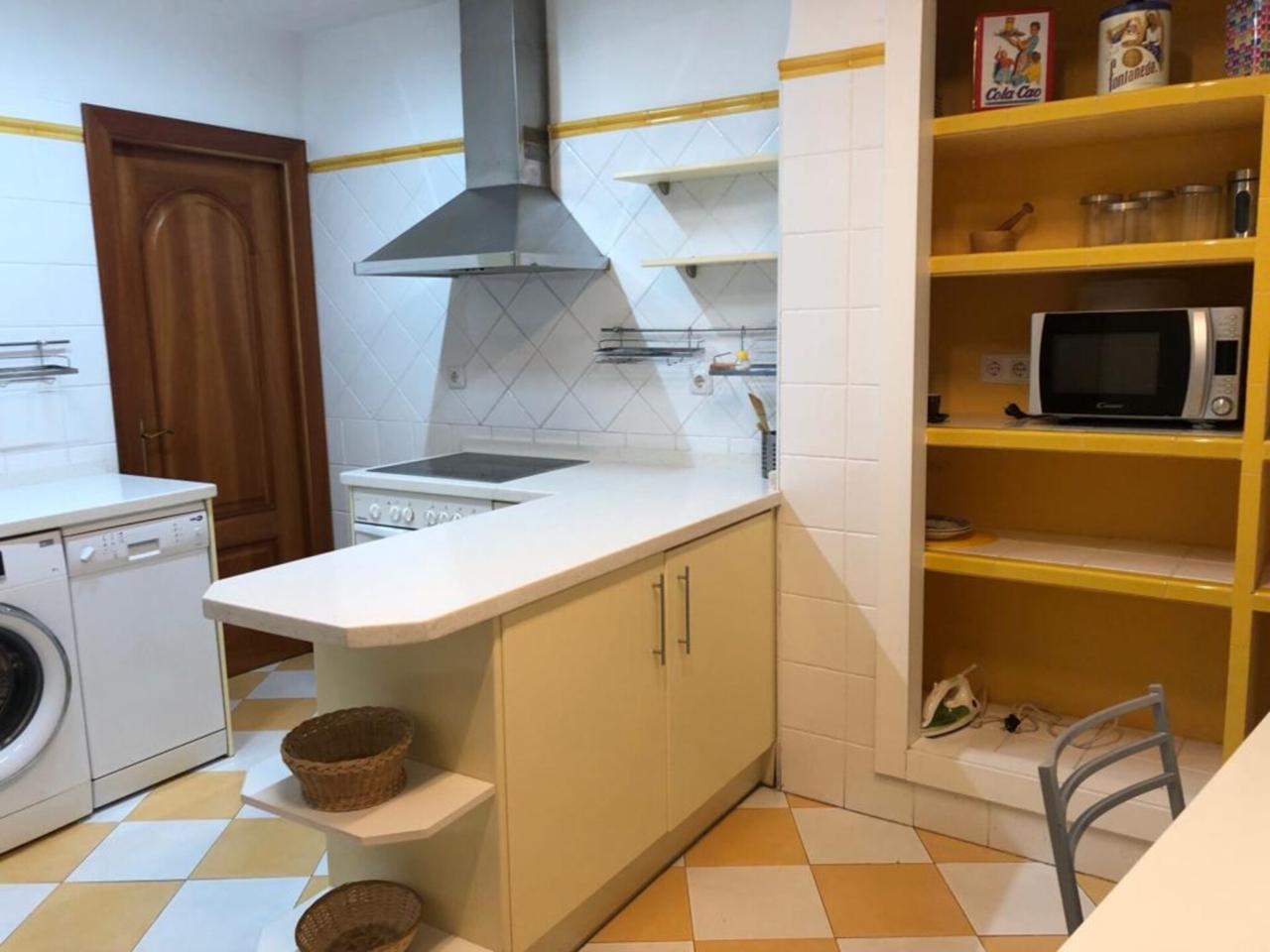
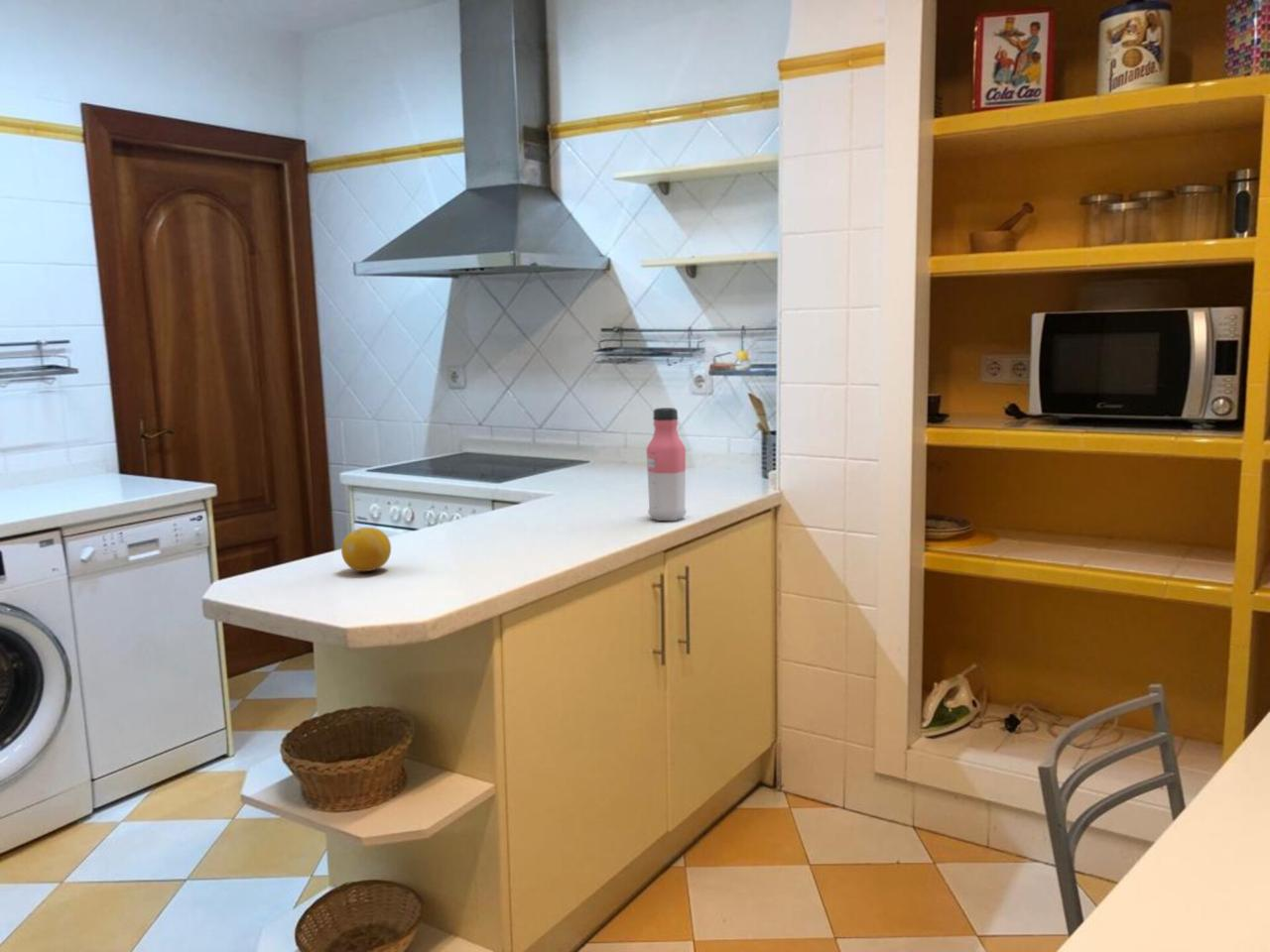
+ fruit [340,527,392,572]
+ water bottle [646,407,688,522]
